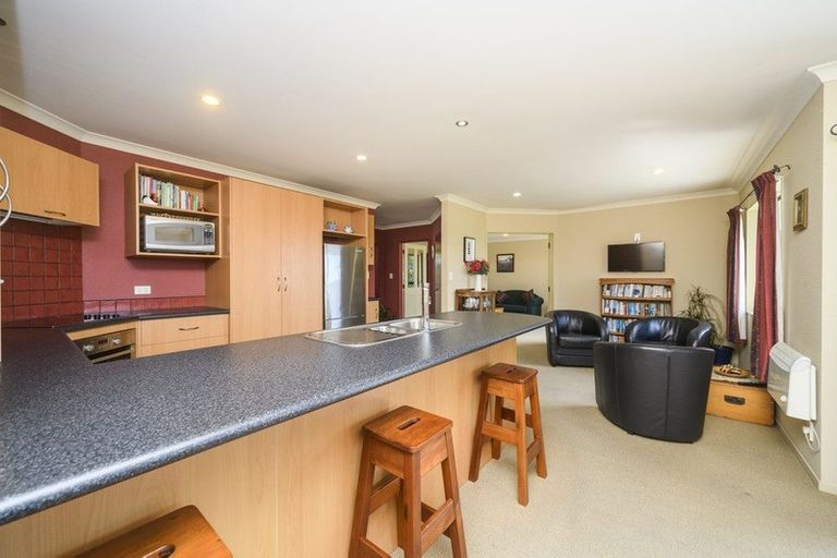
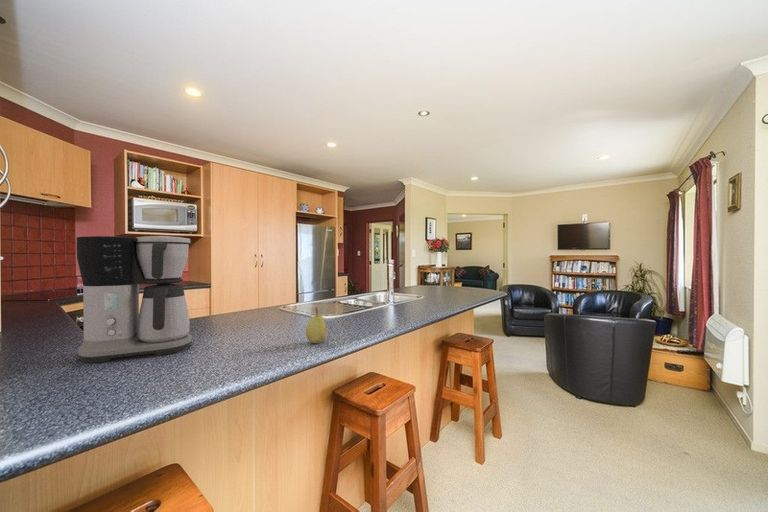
+ coffee maker [75,235,193,364]
+ fruit [305,306,328,344]
